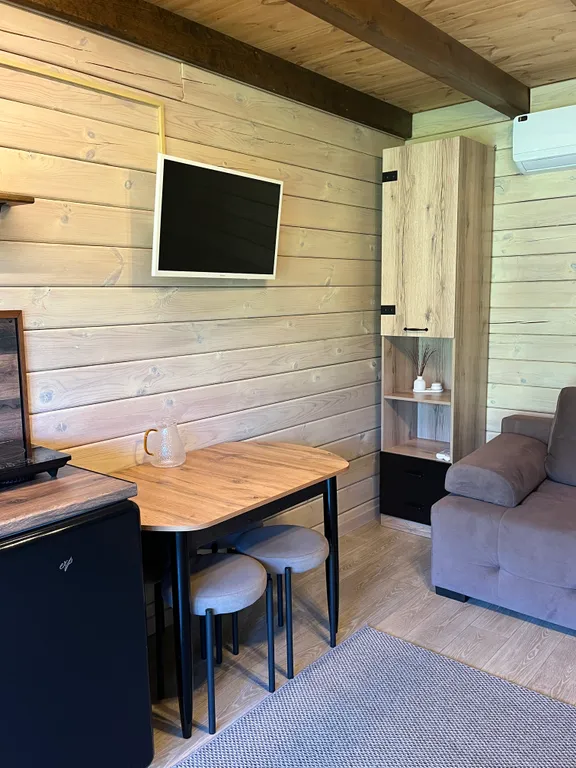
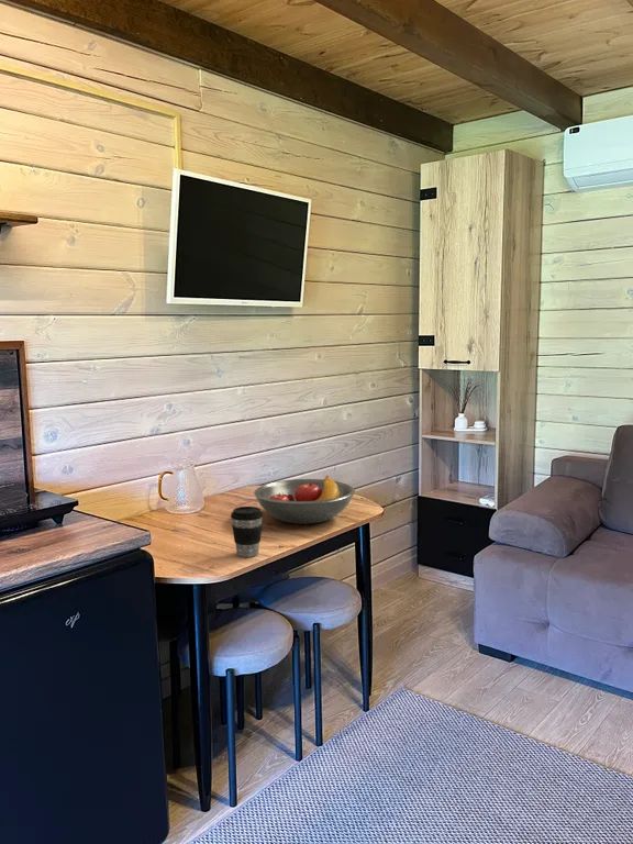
+ fruit bowl [253,475,356,525]
+ coffee cup [230,506,264,558]
